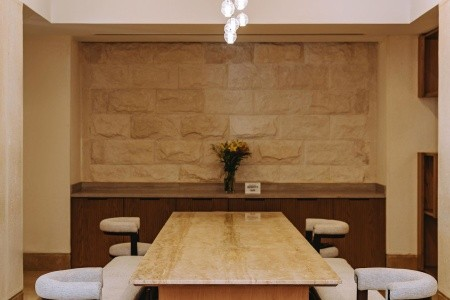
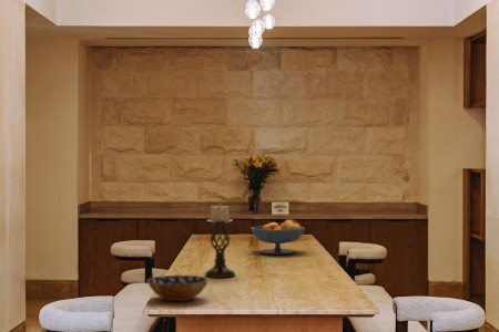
+ fruit bowl [249,218,306,256]
+ bowl [146,274,210,302]
+ candle holder [204,203,236,279]
